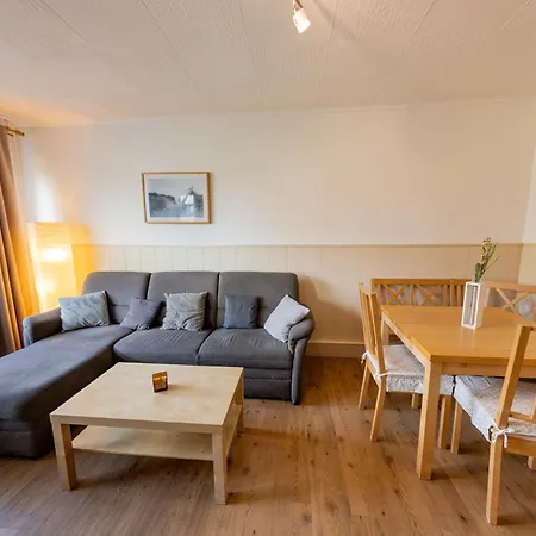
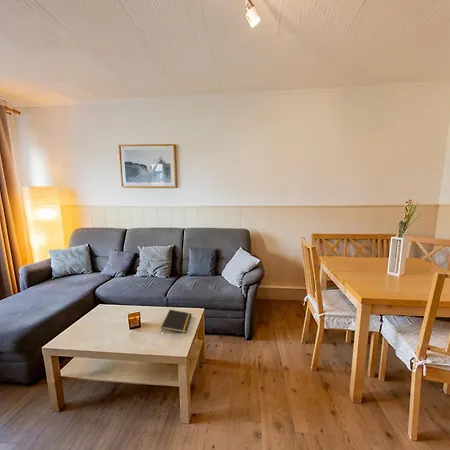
+ notepad [160,309,192,334]
